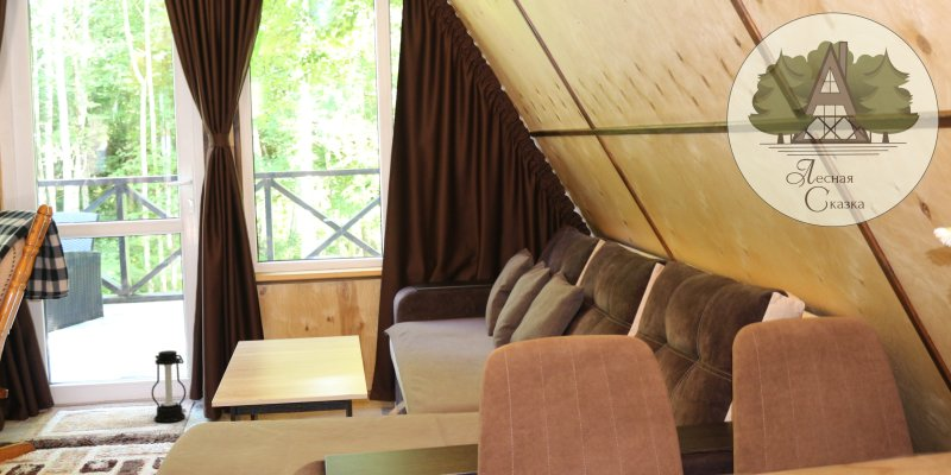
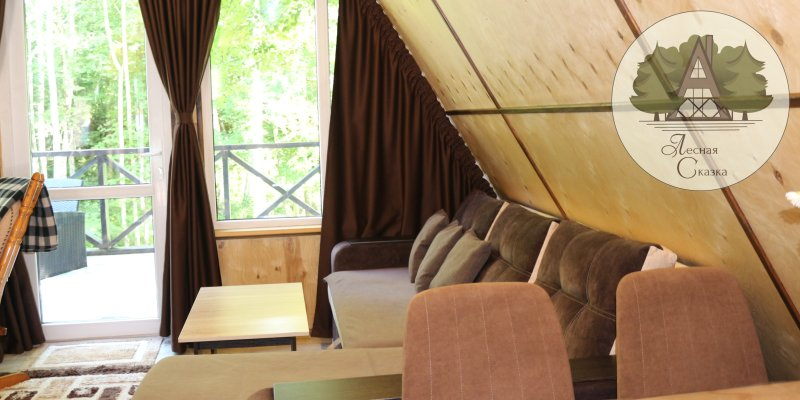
- lantern [150,349,188,424]
